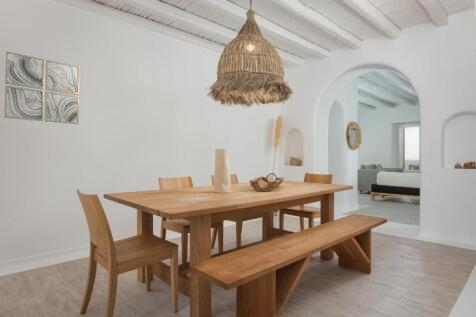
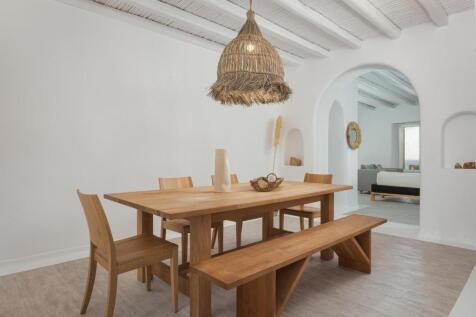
- wall art [3,50,81,125]
